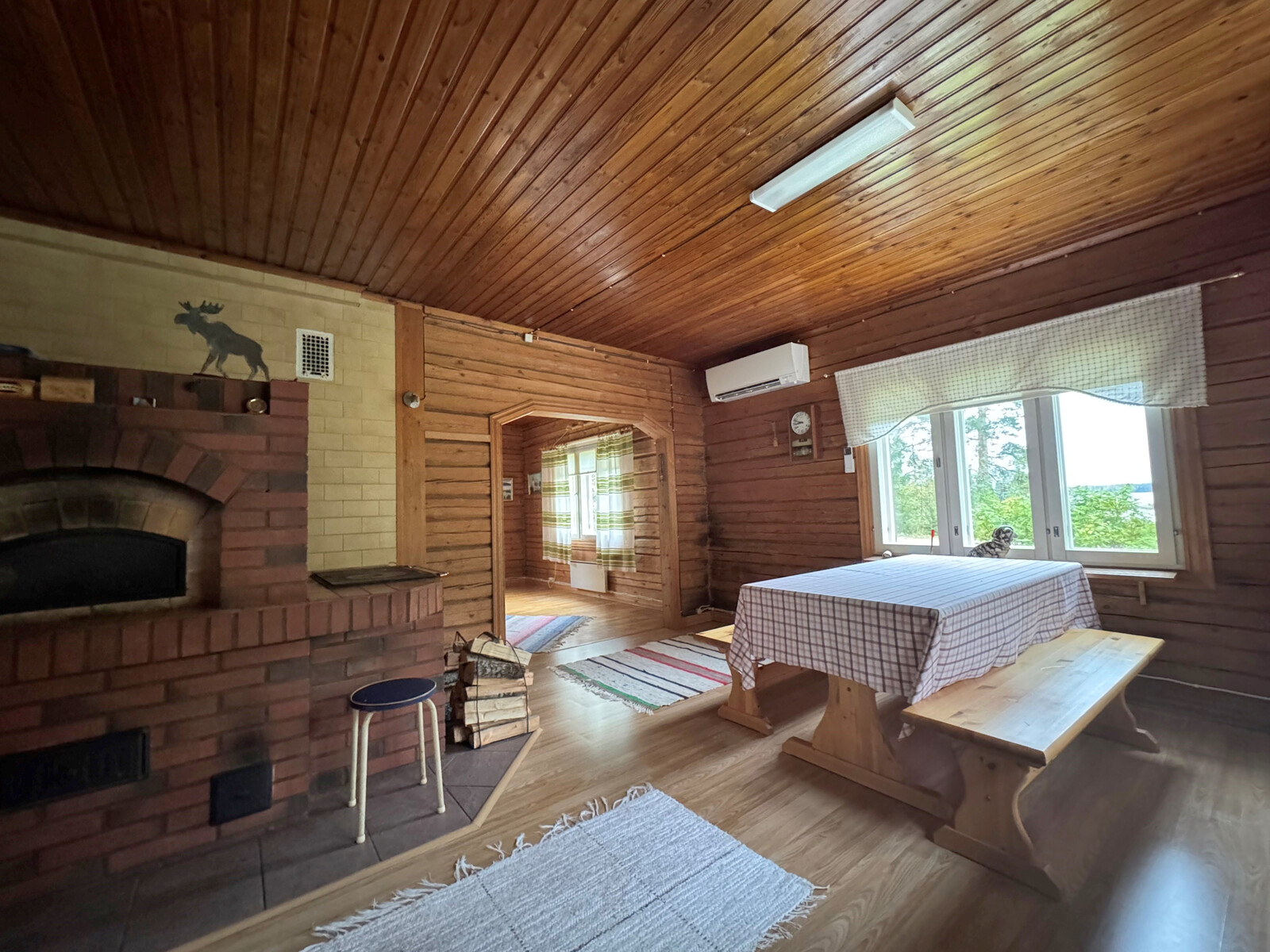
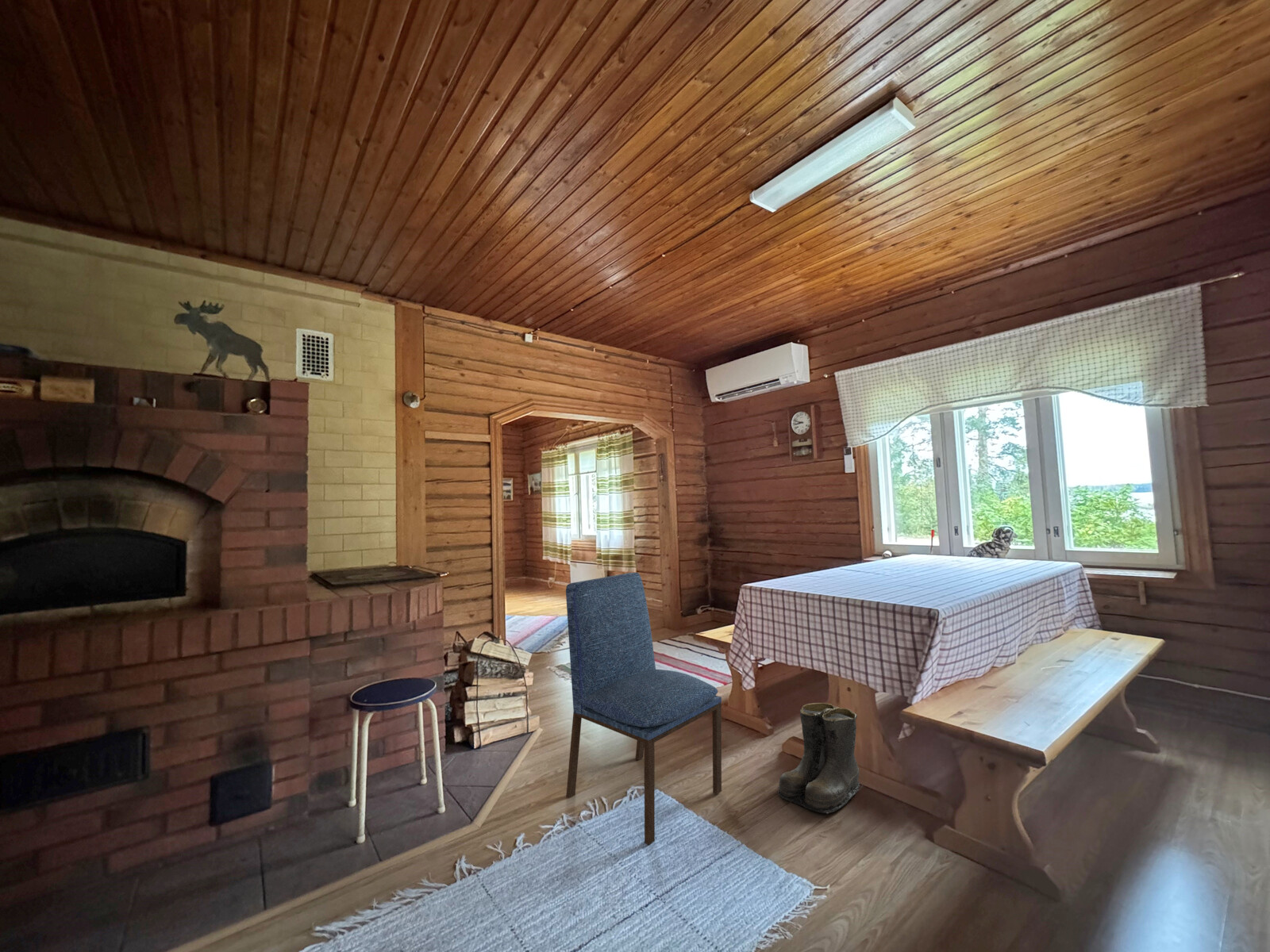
+ boots [776,702,864,815]
+ dining chair [565,572,722,846]
